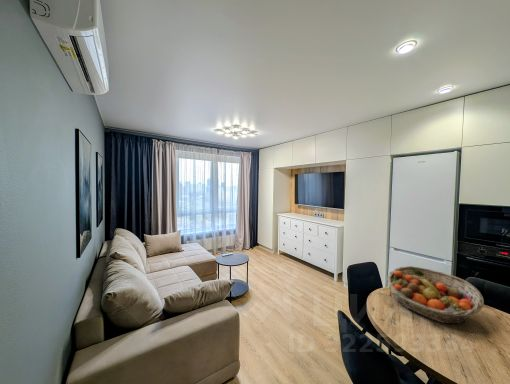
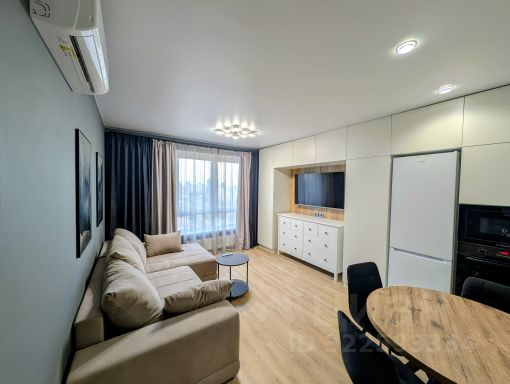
- fruit basket [386,265,485,325]
